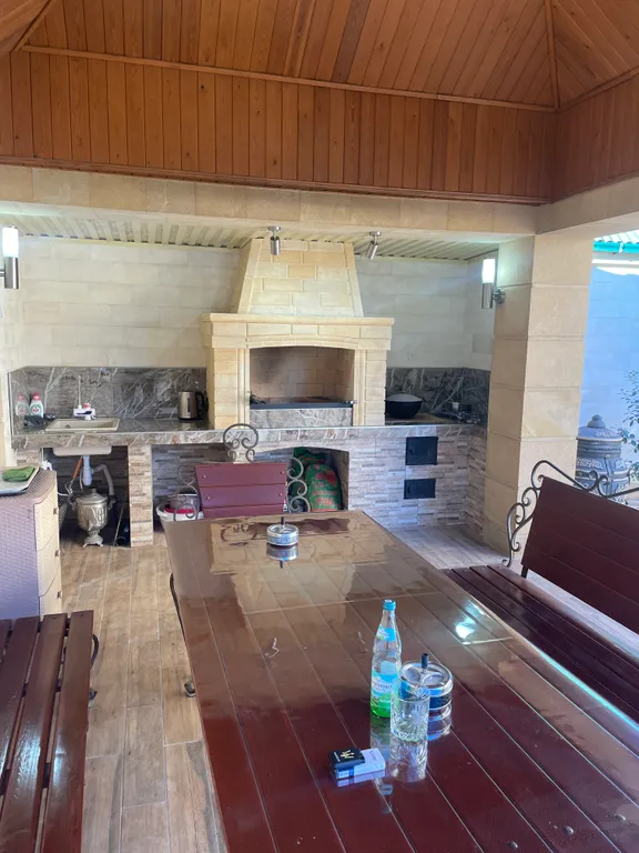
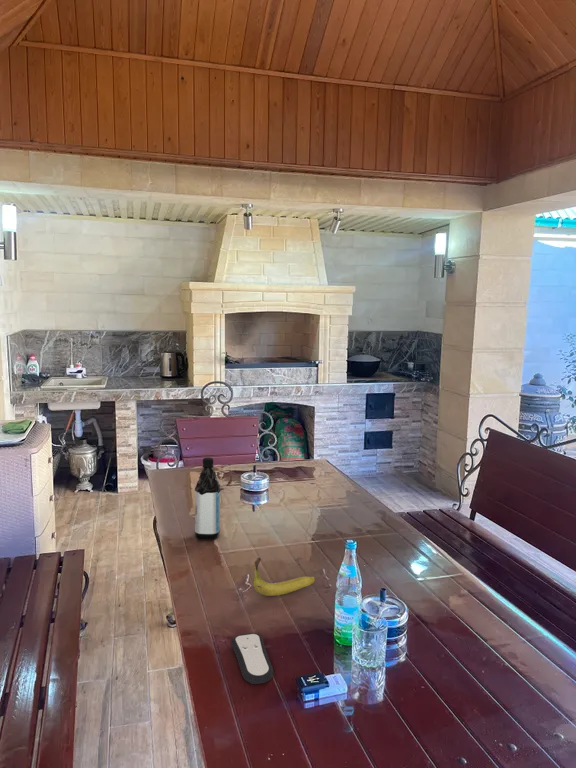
+ remote control [230,632,274,685]
+ water bottle [194,457,222,541]
+ banana [252,556,316,597]
